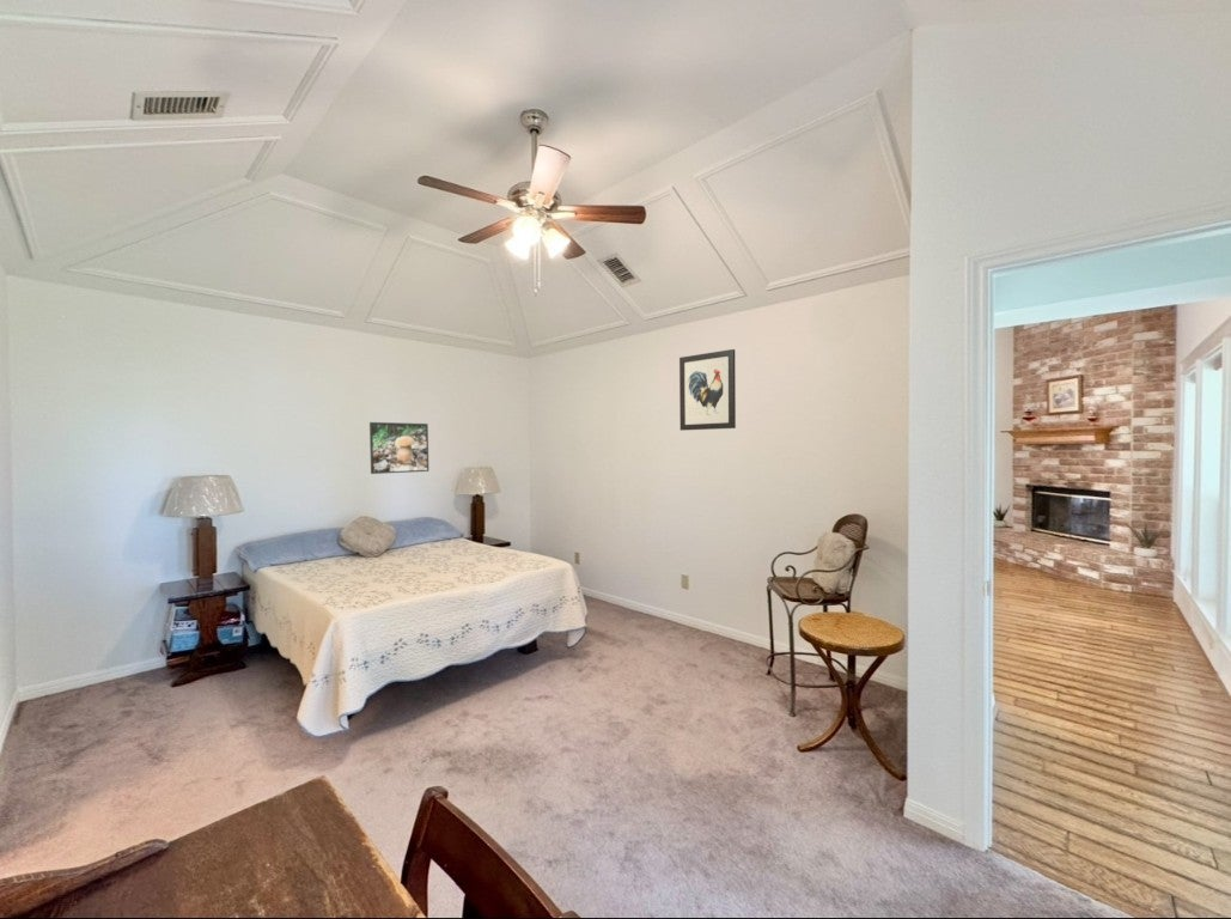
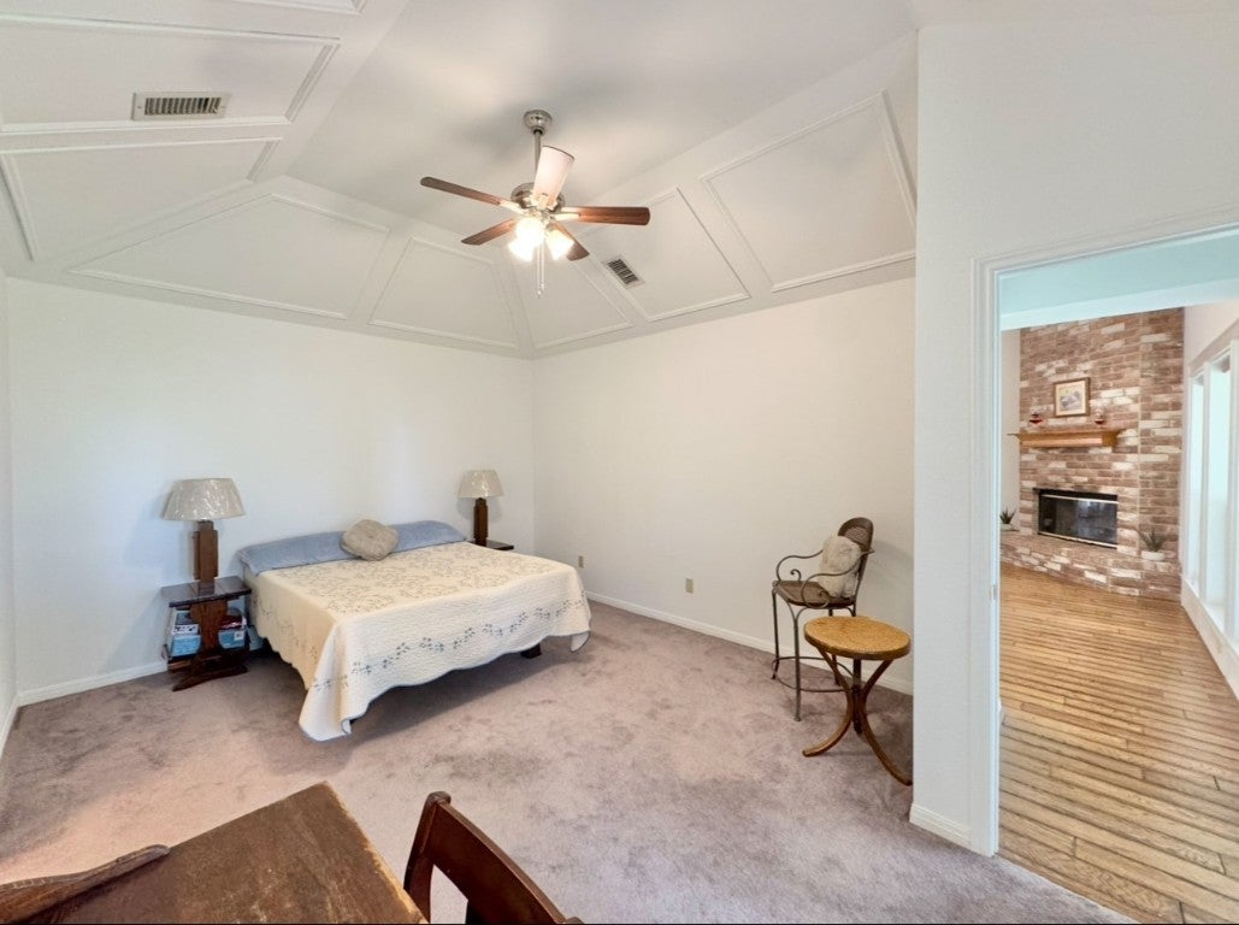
- wall art [678,348,737,432]
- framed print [368,421,429,475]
